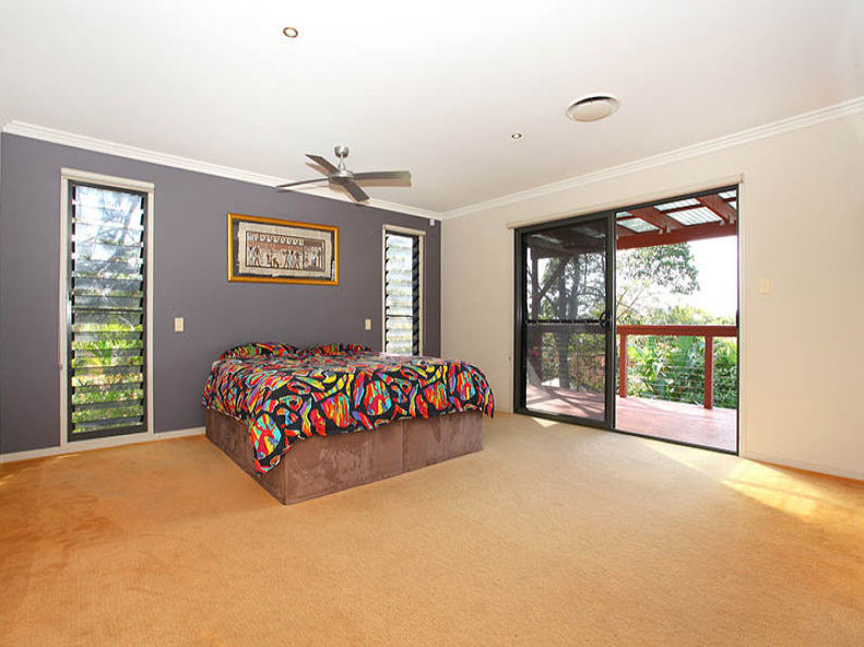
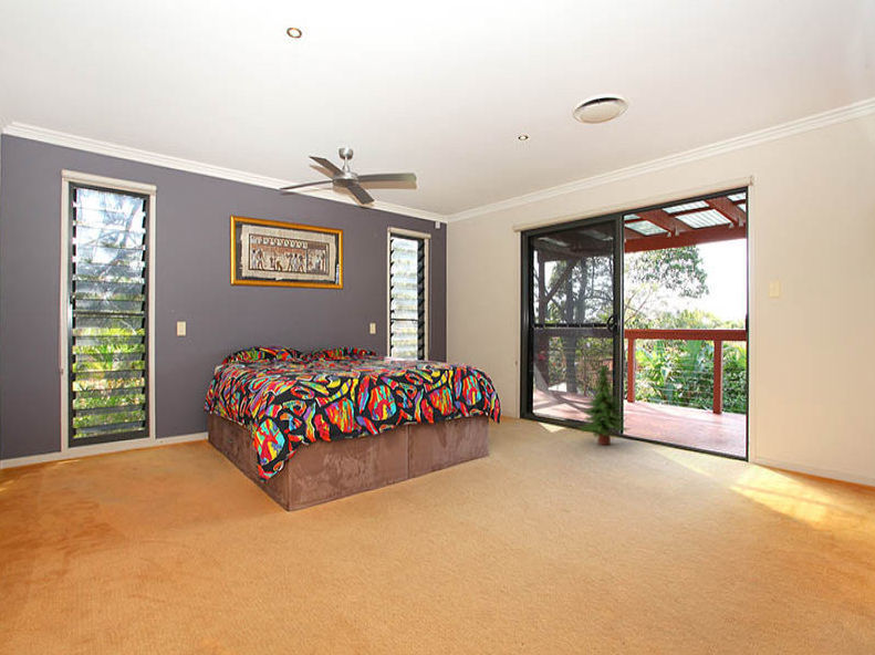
+ tree [577,364,633,446]
